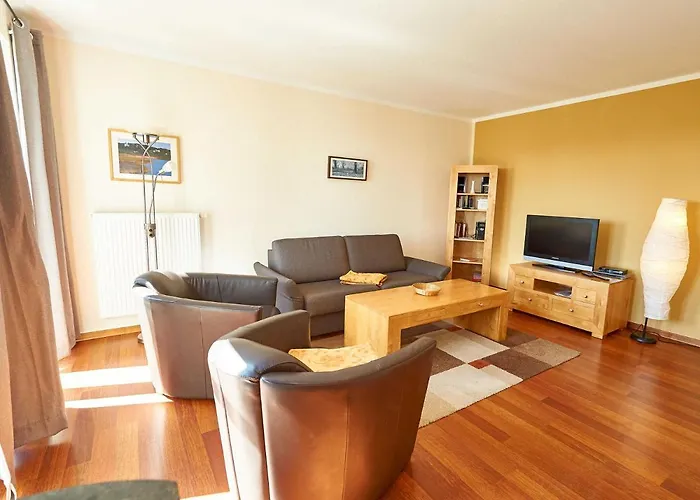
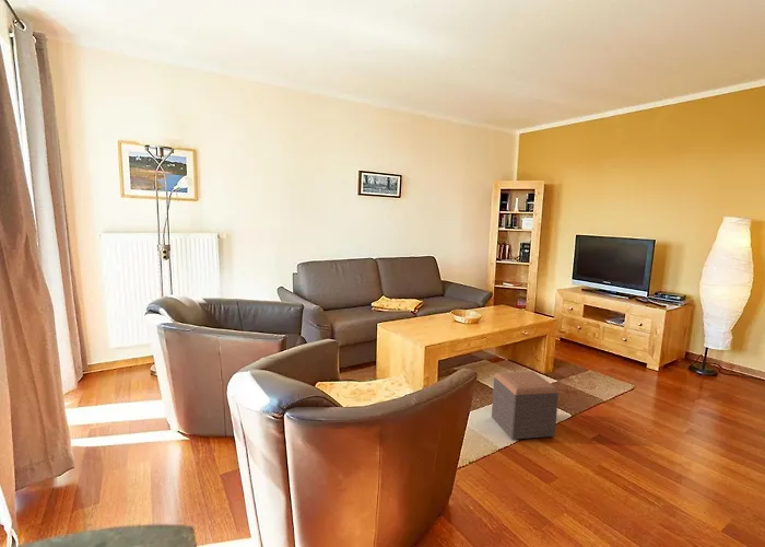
+ footstool [491,370,560,441]
